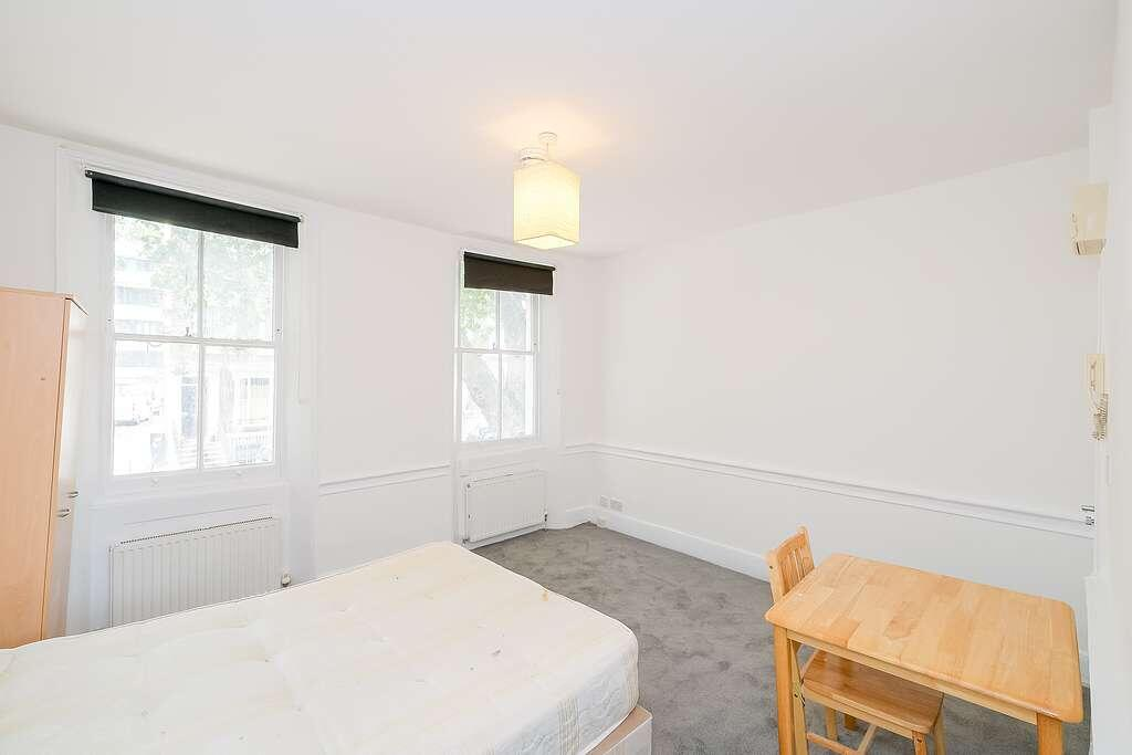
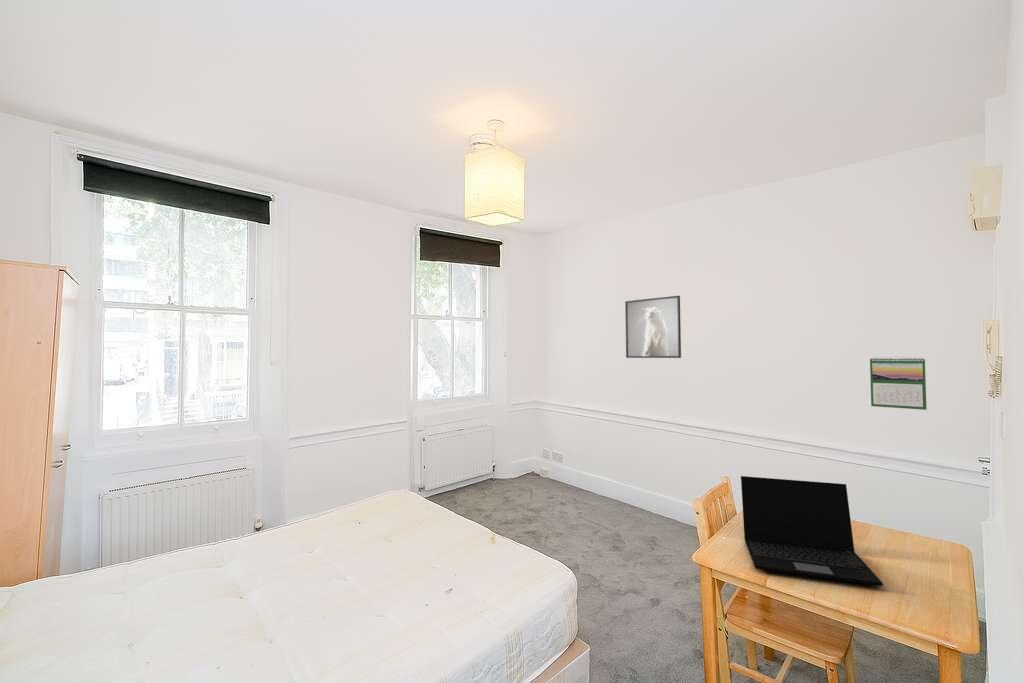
+ calendar [869,356,928,411]
+ laptop [740,475,884,587]
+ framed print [624,295,682,359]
